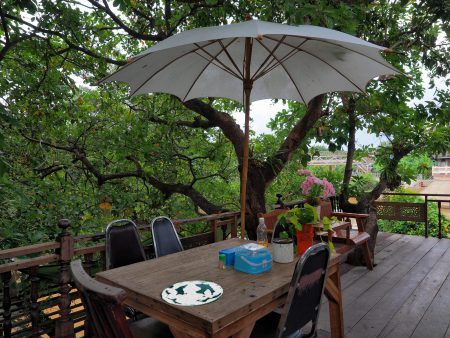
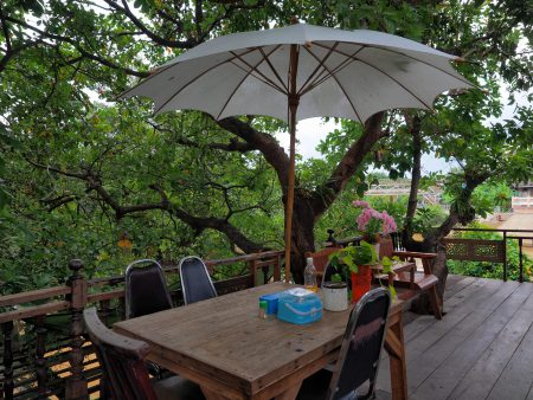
- plate [160,280,224,307]
